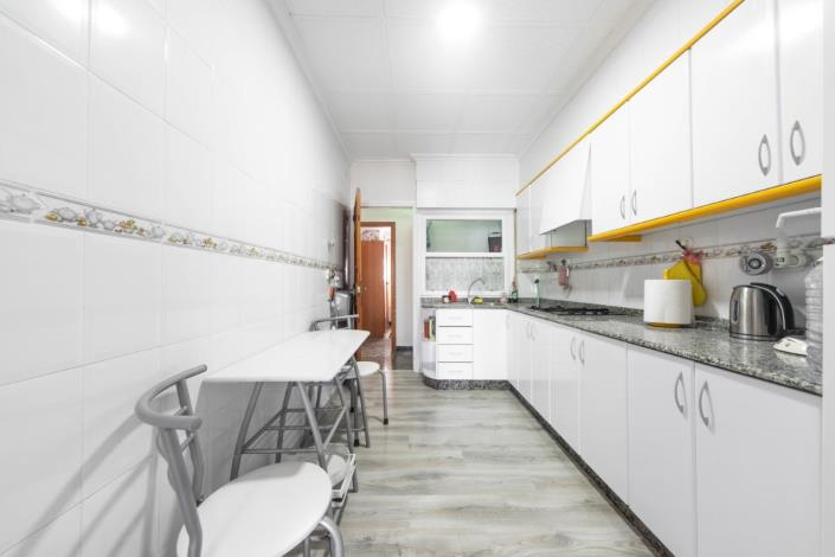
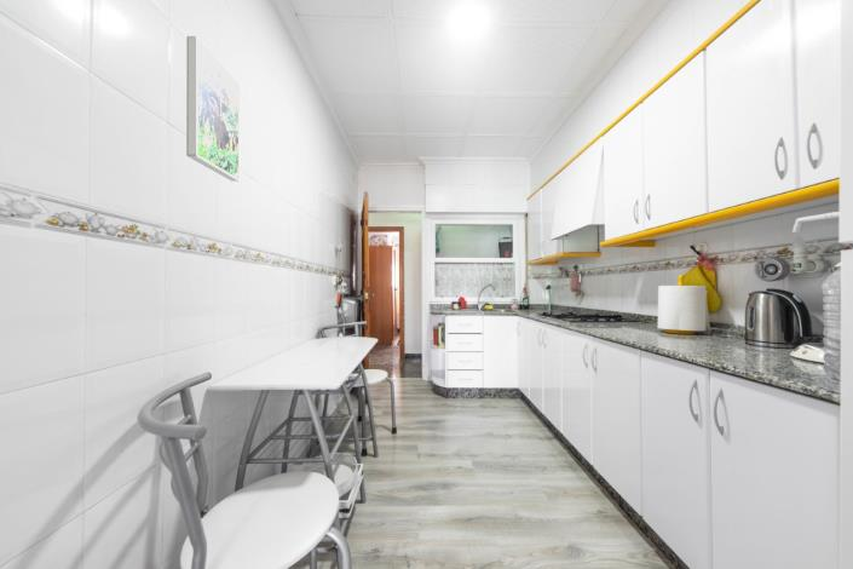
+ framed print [185,35,241,183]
